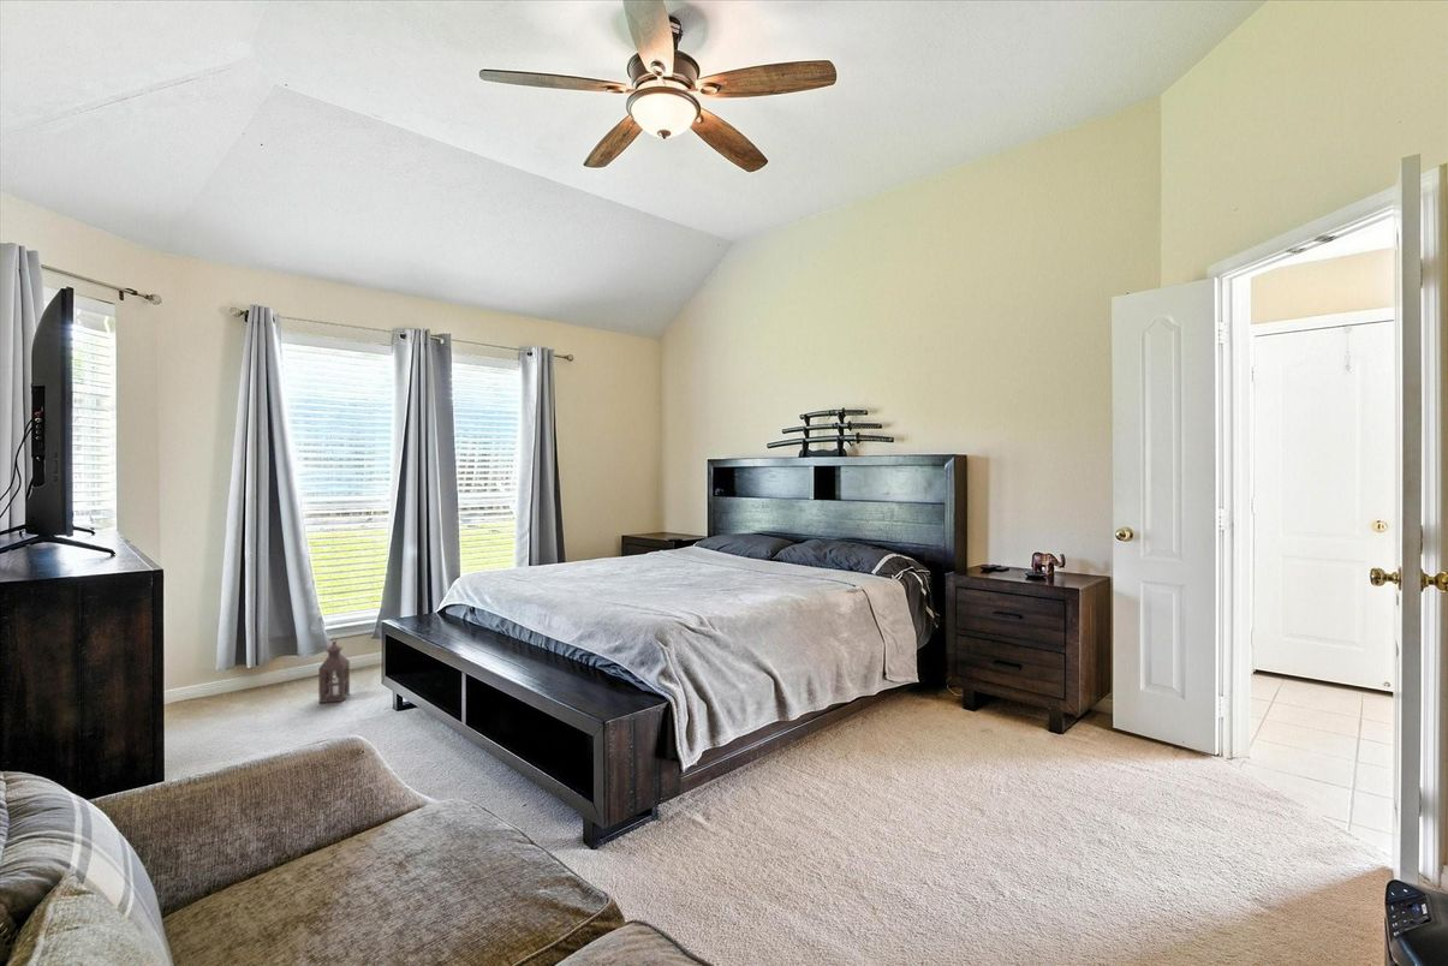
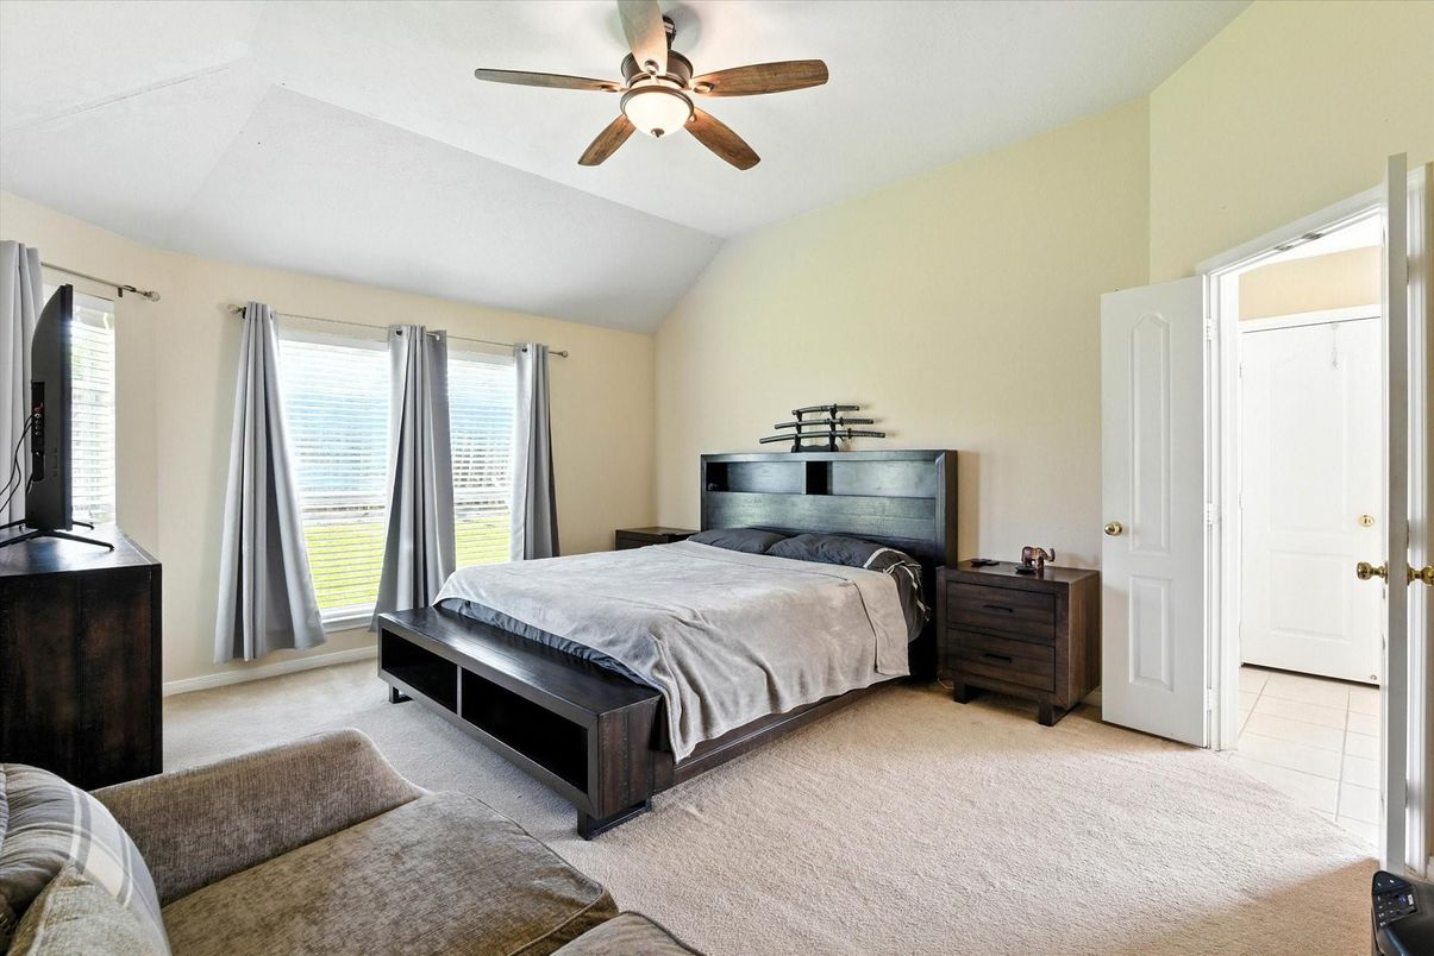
- lantern [317,636,351,704]
